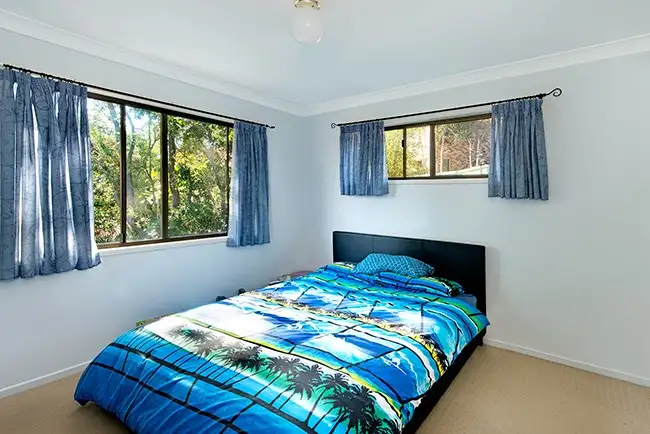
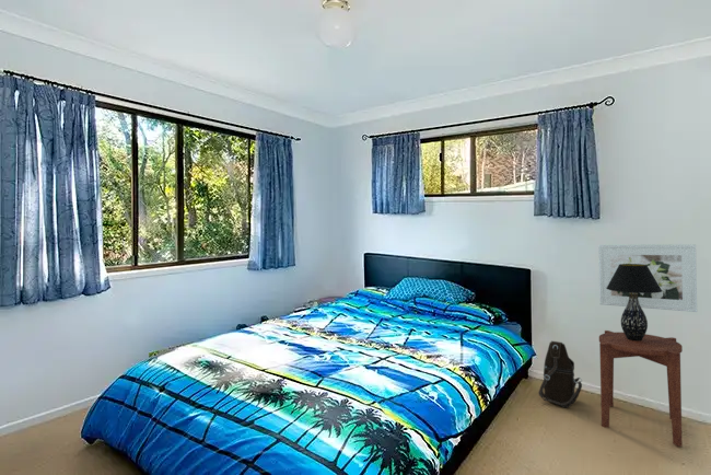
+ table lamp [606,264,662,341]
+ side table [598,329,684,448]
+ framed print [597,243,698,313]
+ shoulder bag [537,340,583,408]
